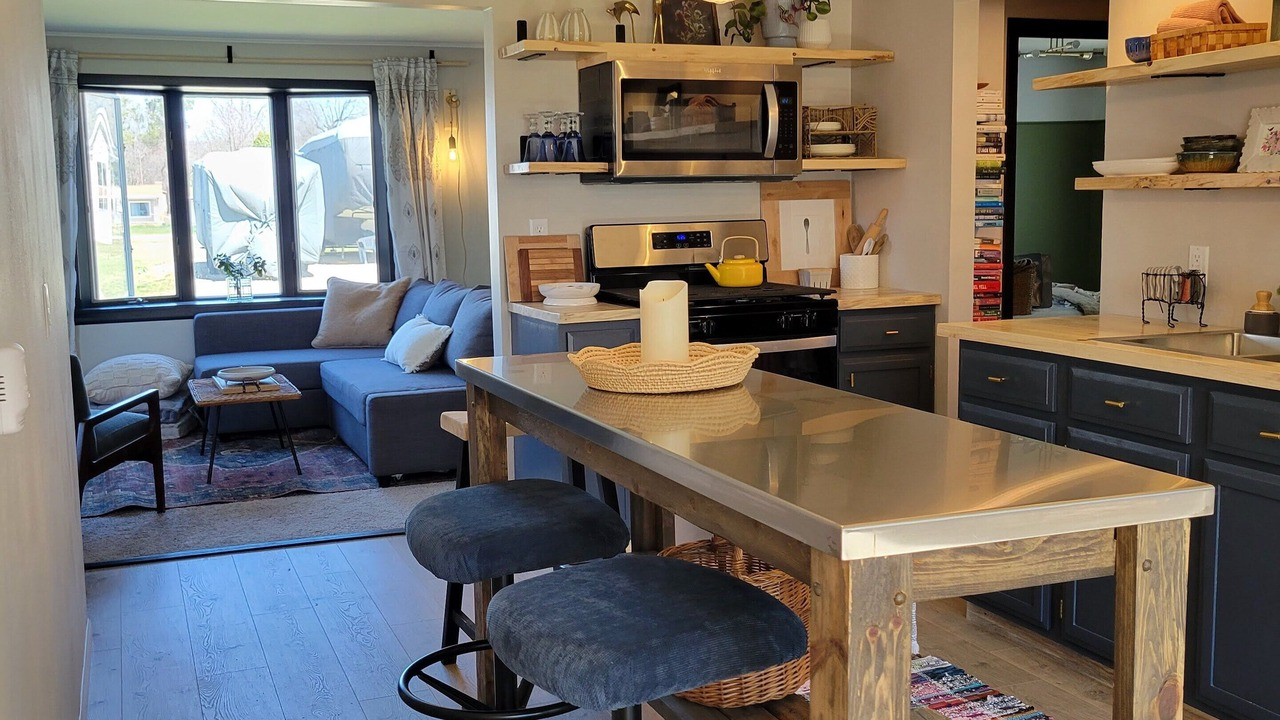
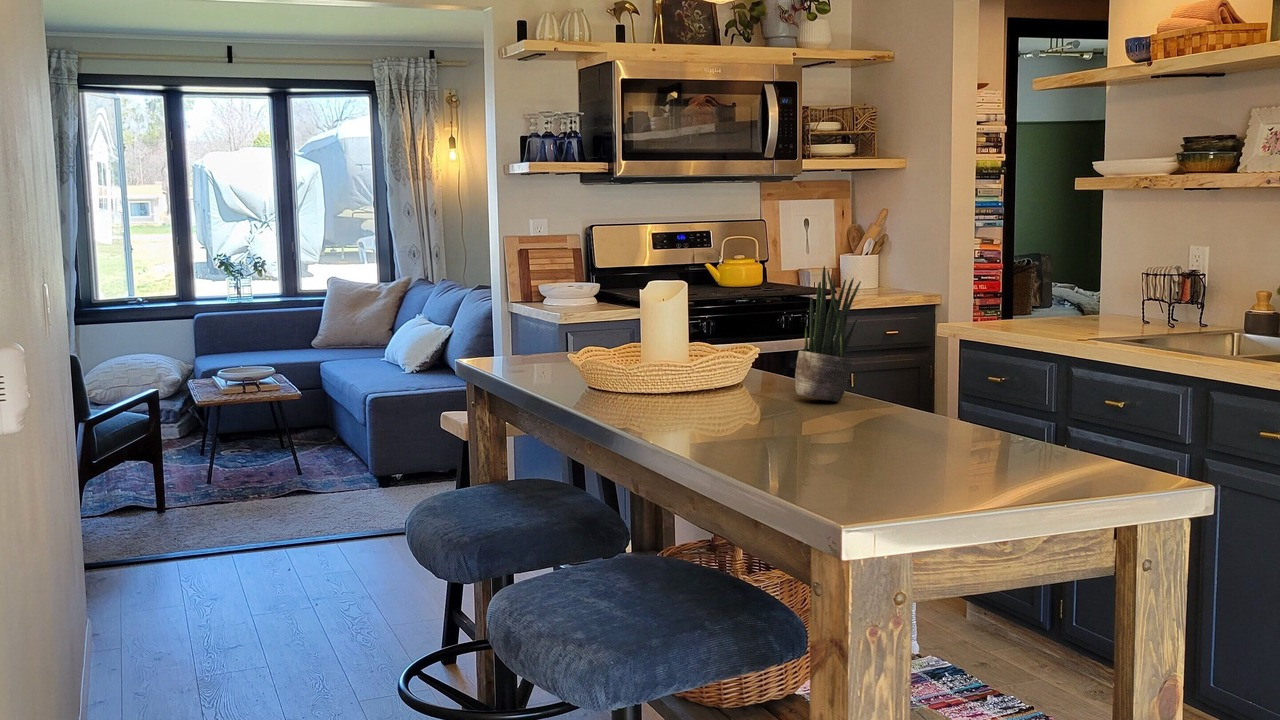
+ potted plant [794,265,862,402]
